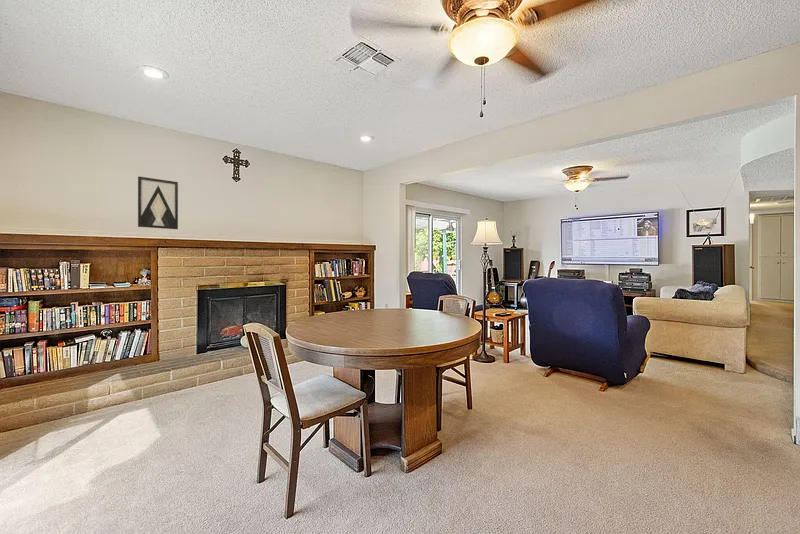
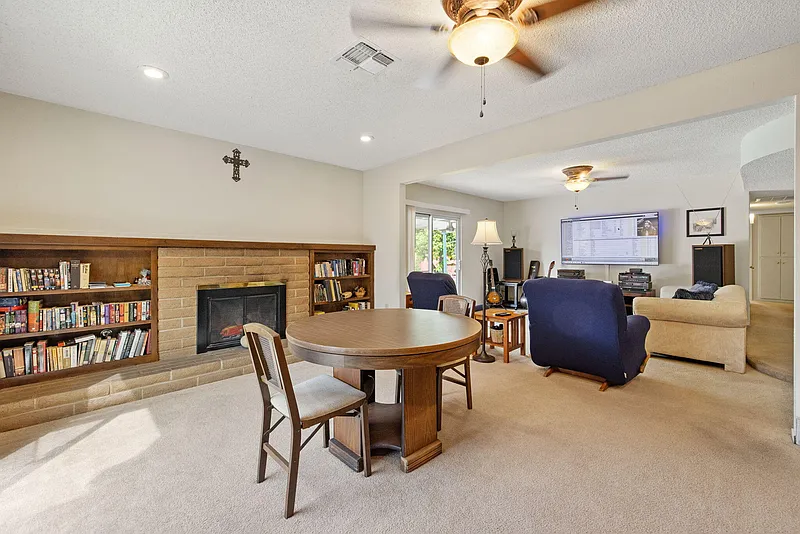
- wall art [137,175,179,230]
